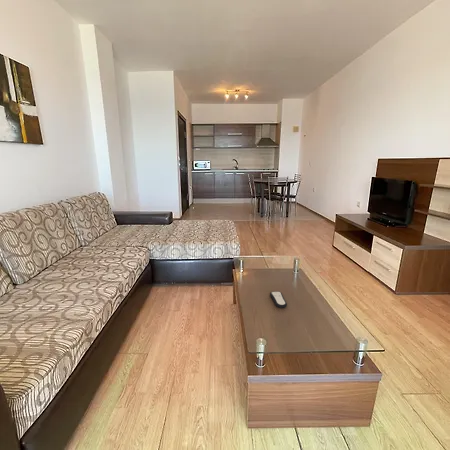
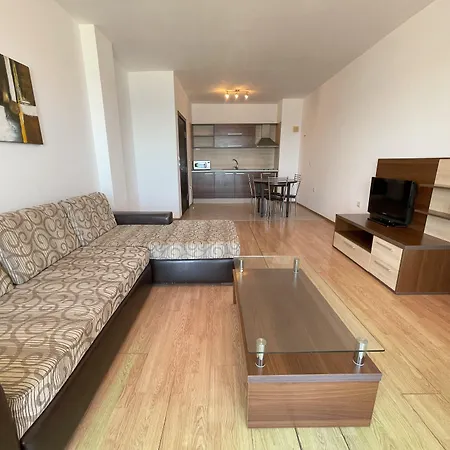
- remote control [269,290,288,309]
